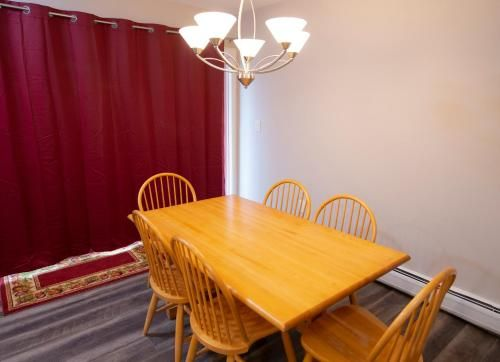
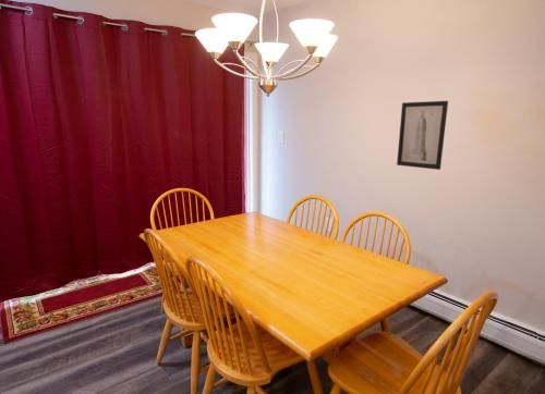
+ wall art [396,100,449,171]
